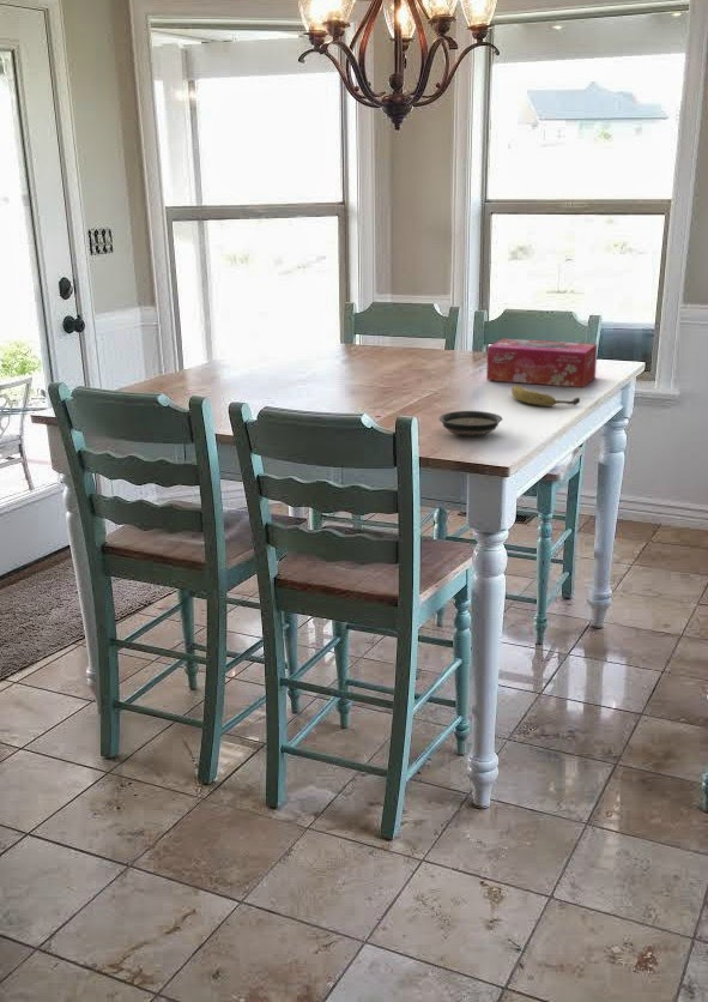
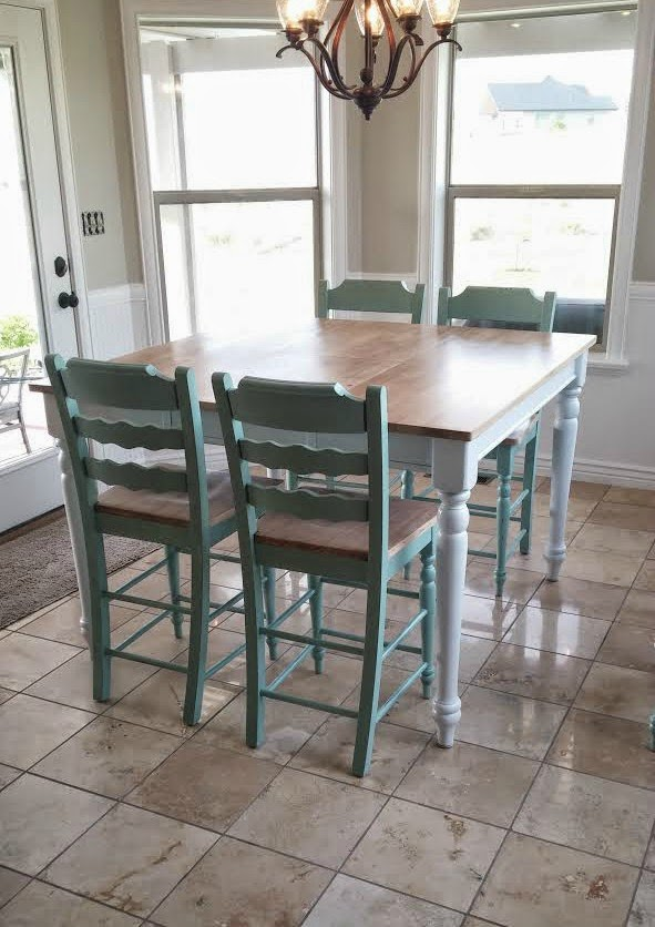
- fruit [510,385,581,408]
- saucer [437,410,504,437]
- tissue box [485,338,598,388]
